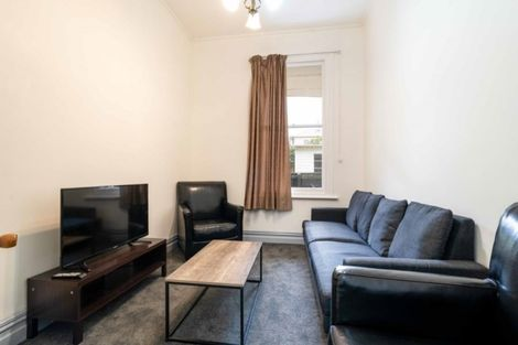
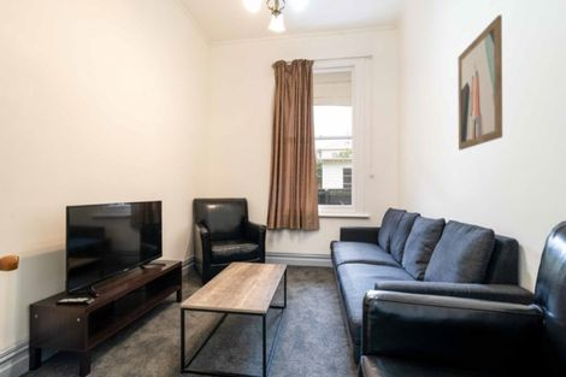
+ wall art [456,13,503,151]
